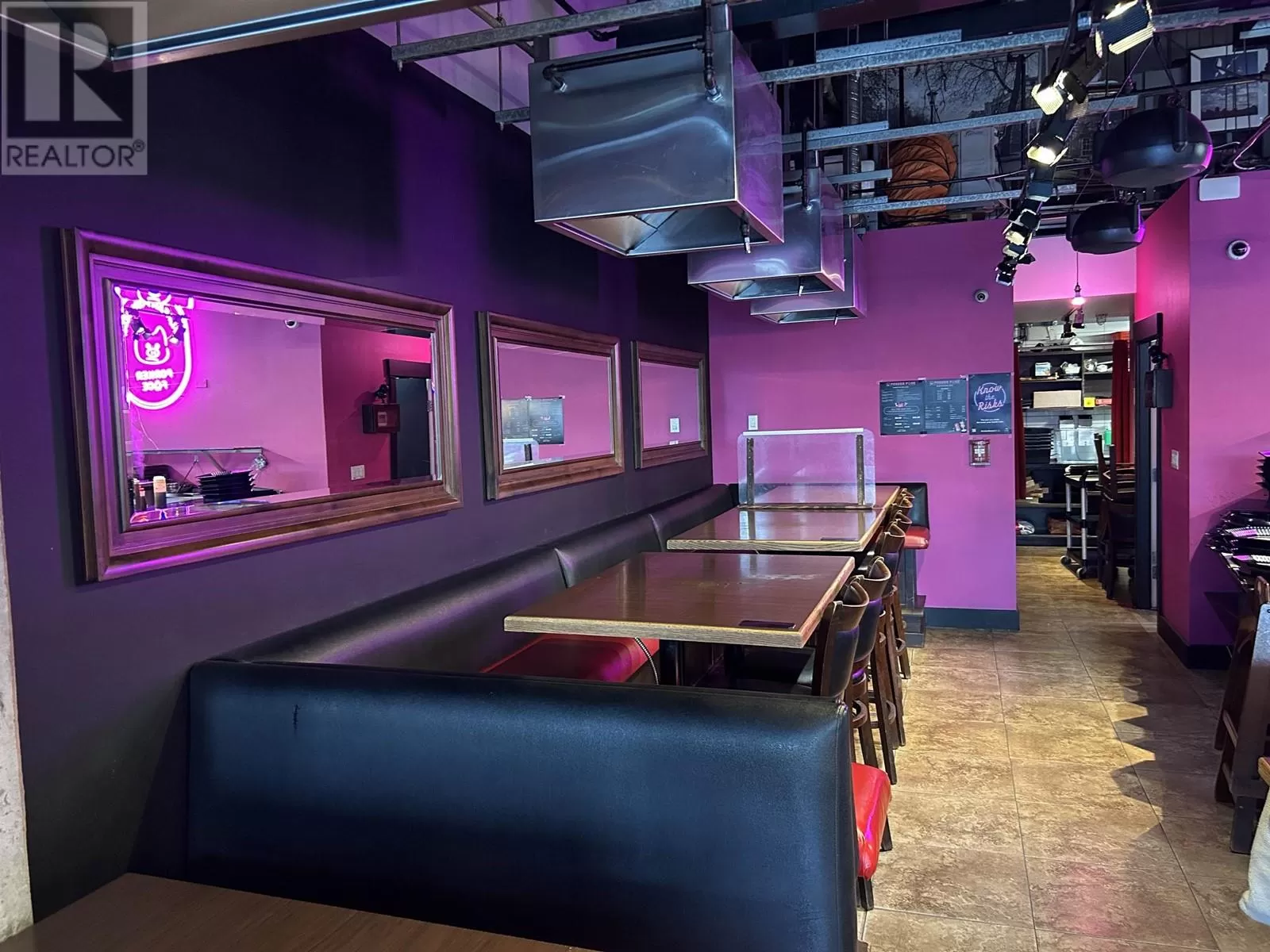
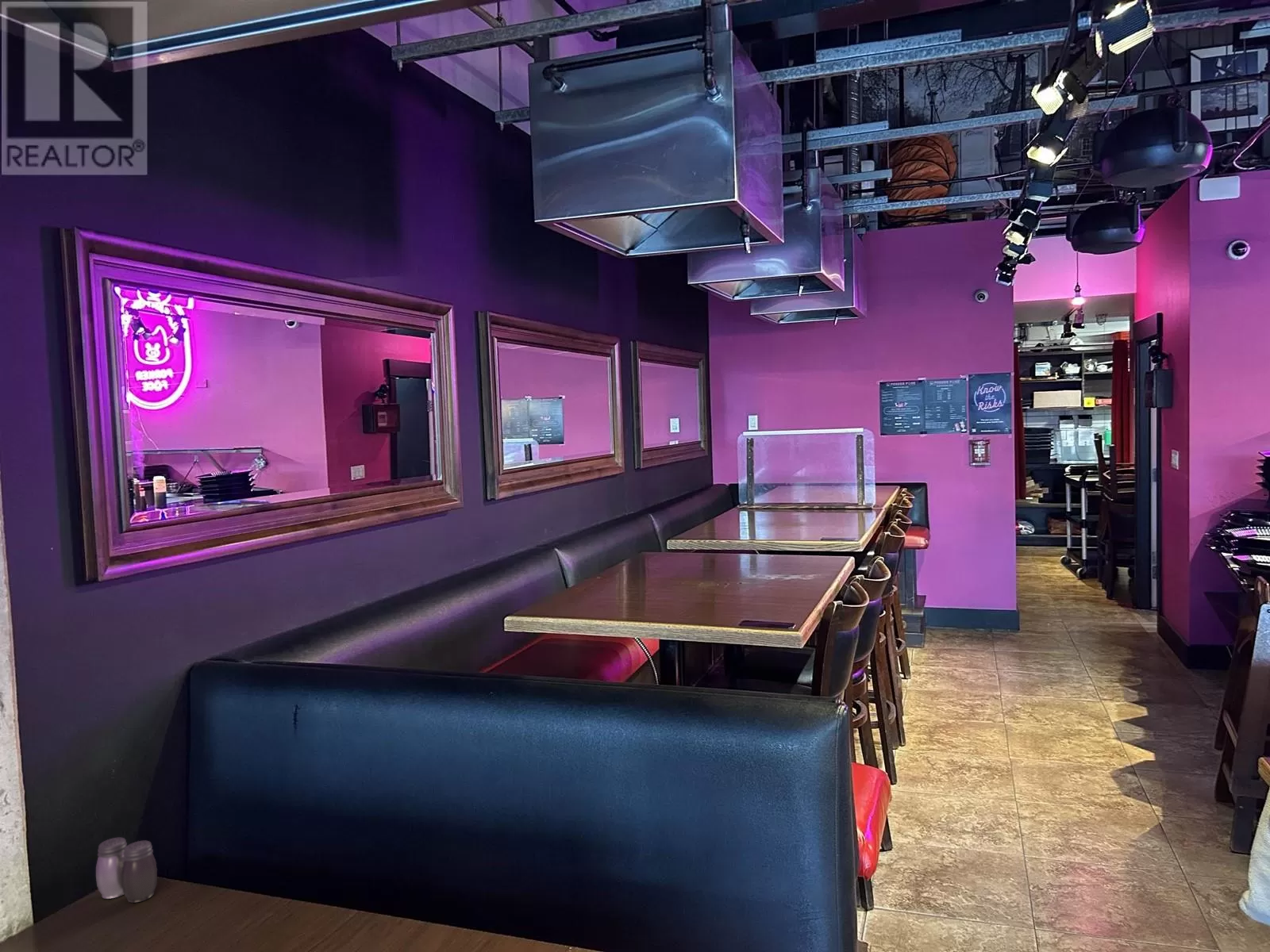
+ salt and pepper shaker [95,837,158,904]
